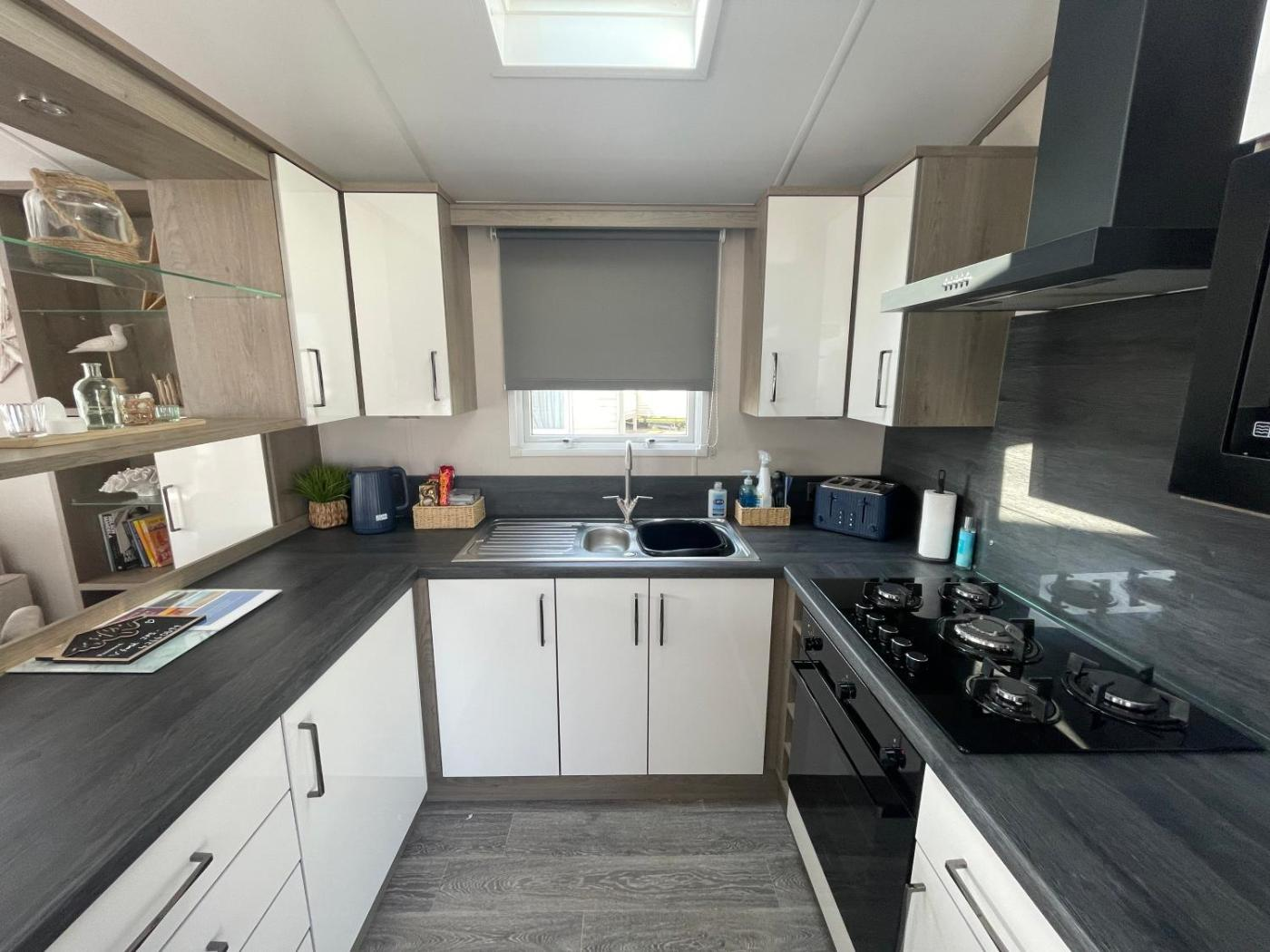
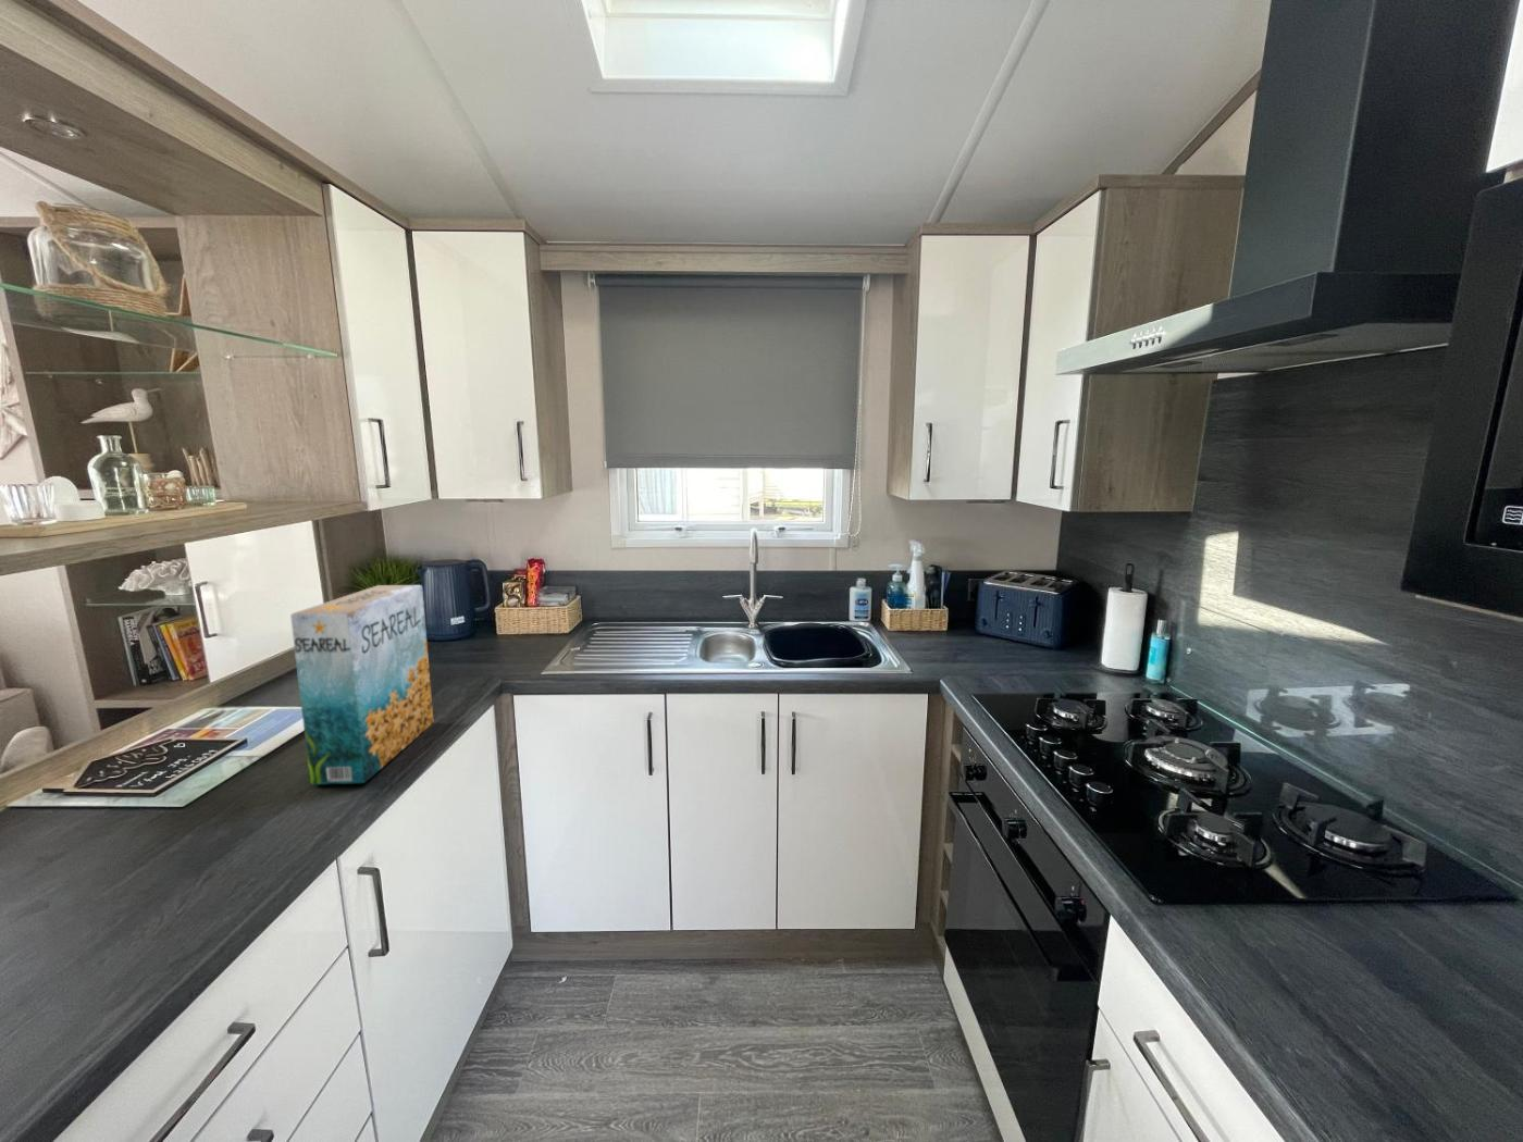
+ cereal box [289,584,434,786]
